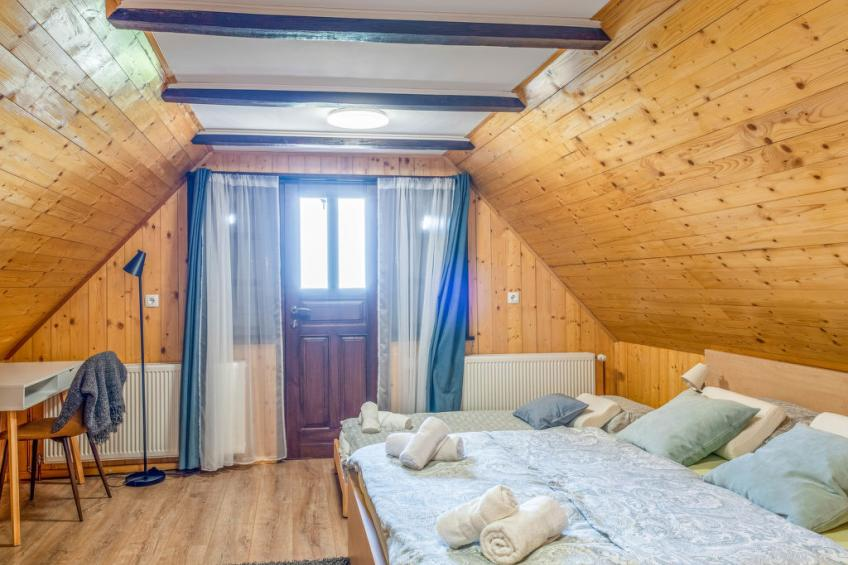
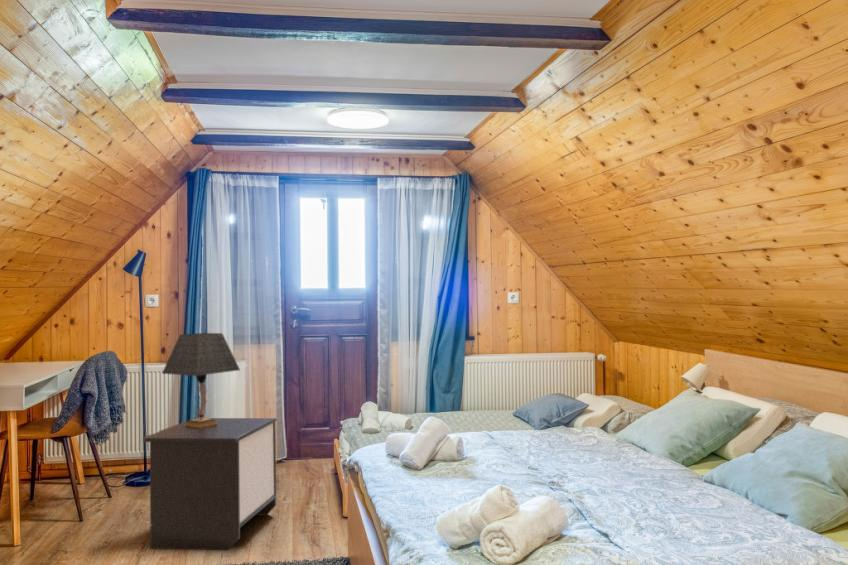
+ nightstand [142,417,278,552]
+ table lamp [161,332,241,428]
